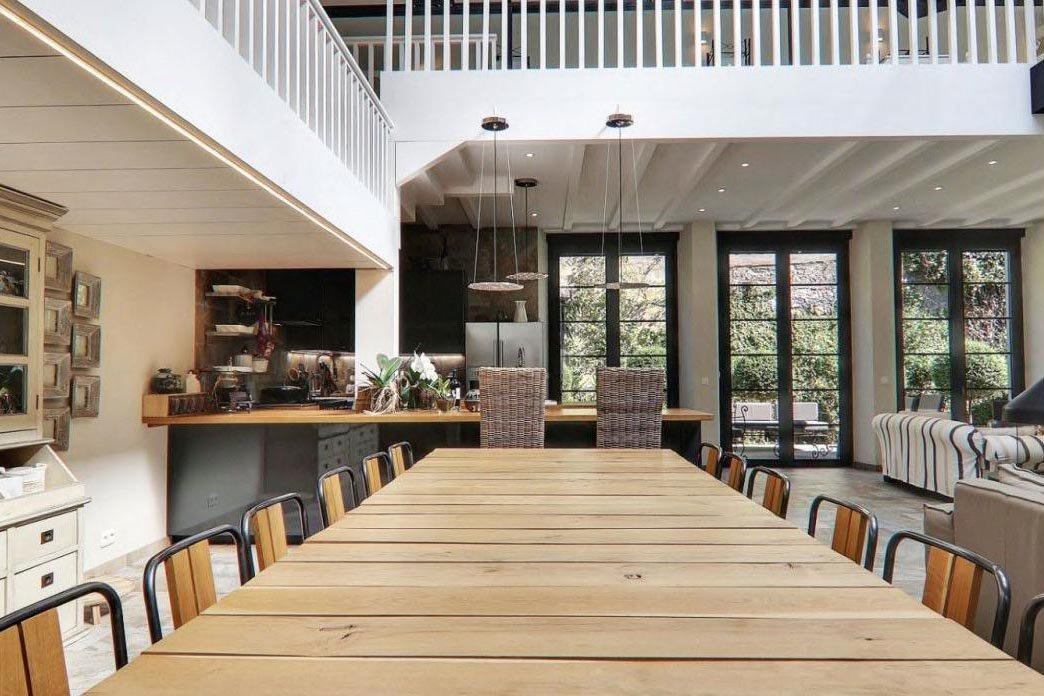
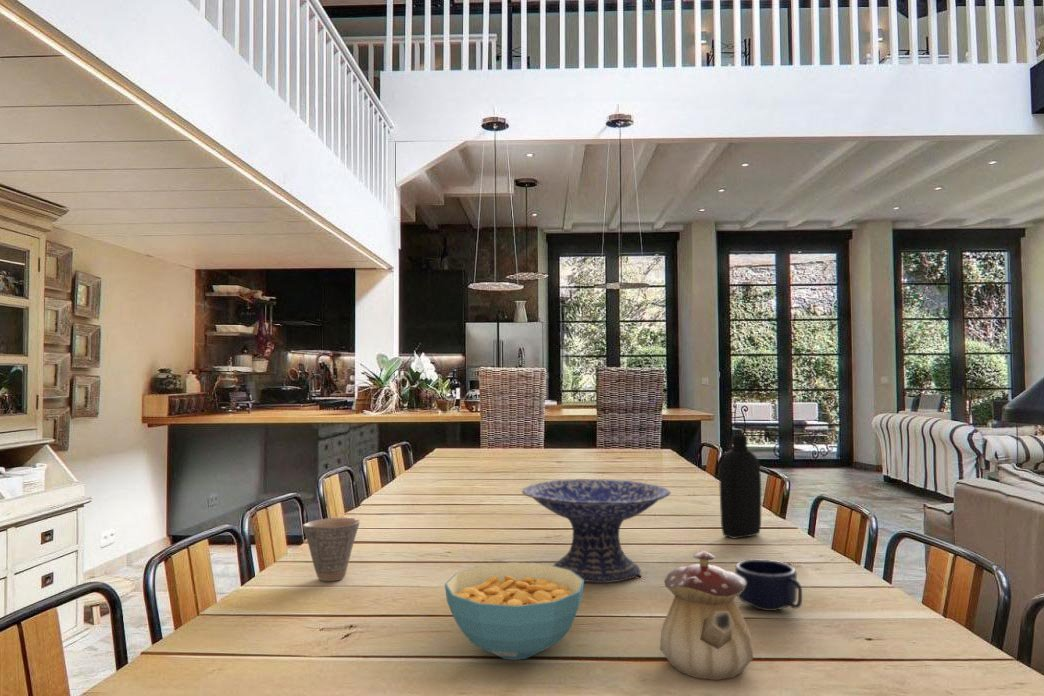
+ decorative bowl [521,478,671,583]
+ bottle [719,434,762,540]
+ teapot [659,550,754,681]
+ cereal bowl [444,561,585,661]
+ cup [302,517,361,582]
+ mug [734,559,803,612]
